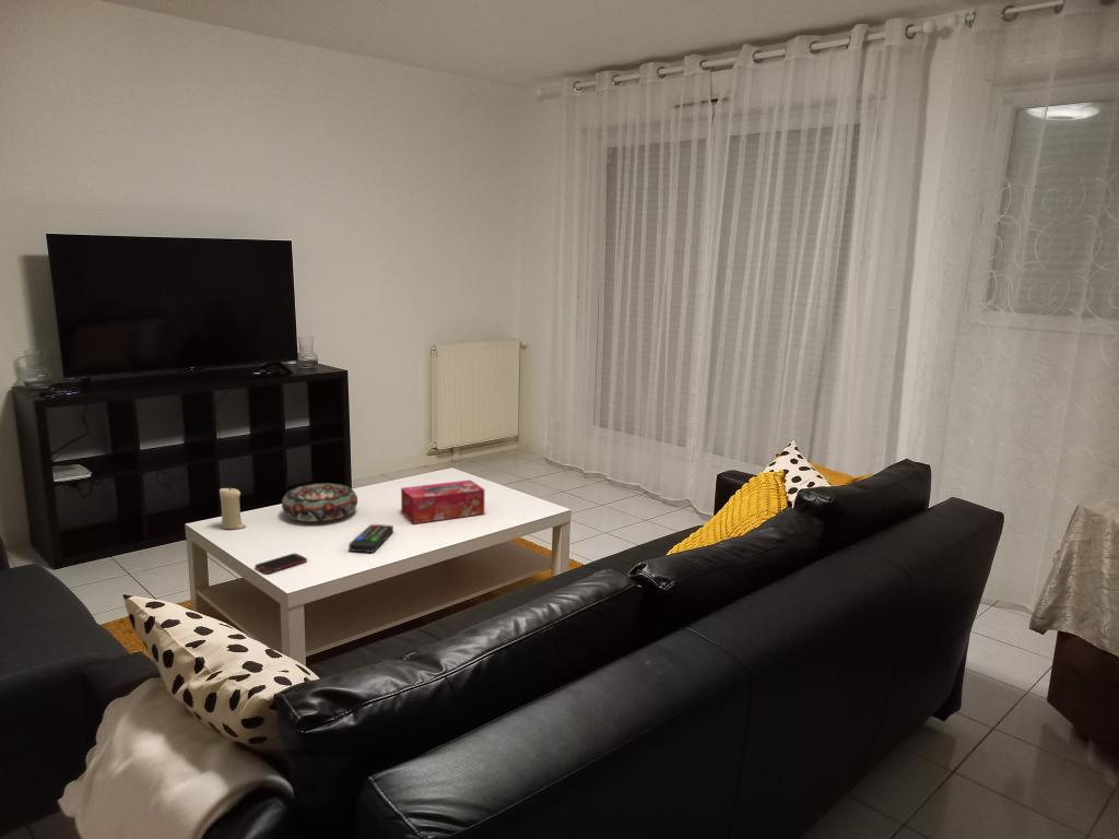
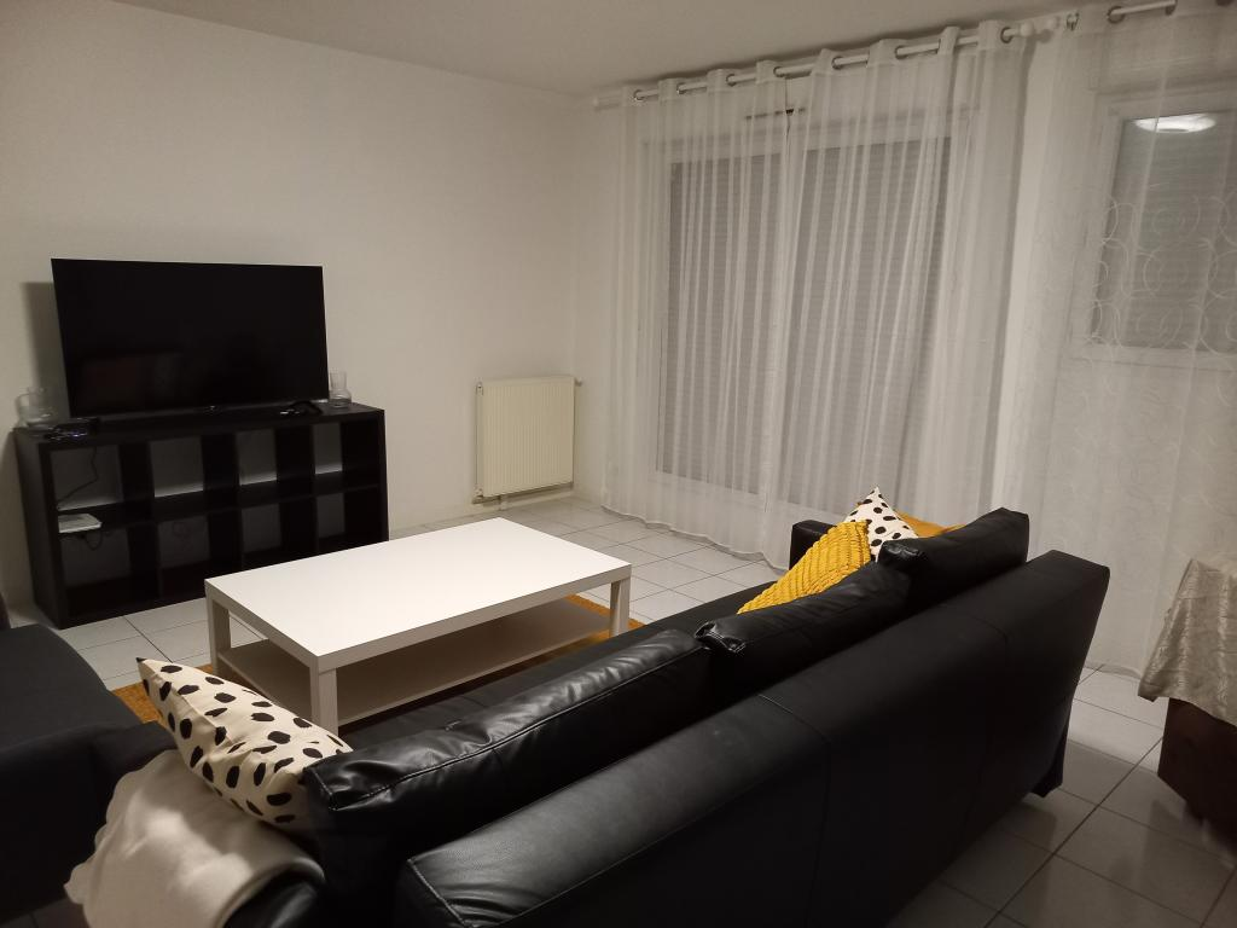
- remote control [348,523,394,553]
- decorative bowl [281,482,358,522]
- candle [219,486,247,530]
- cell phone [254,553,308,575]
- tissue box [400,478,485,524]
